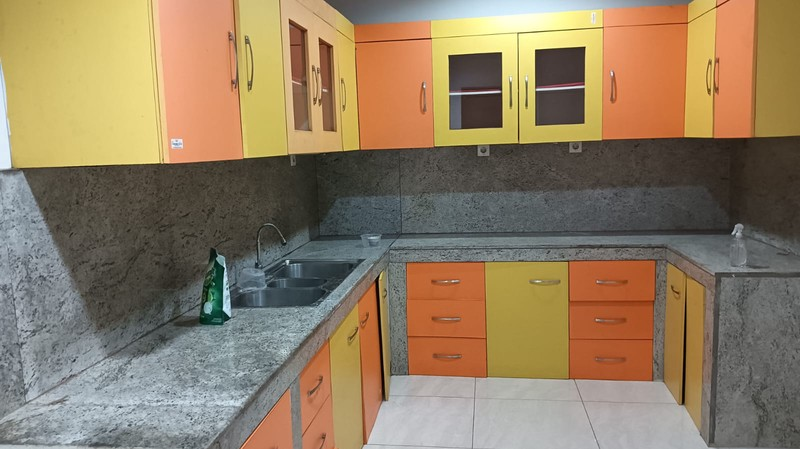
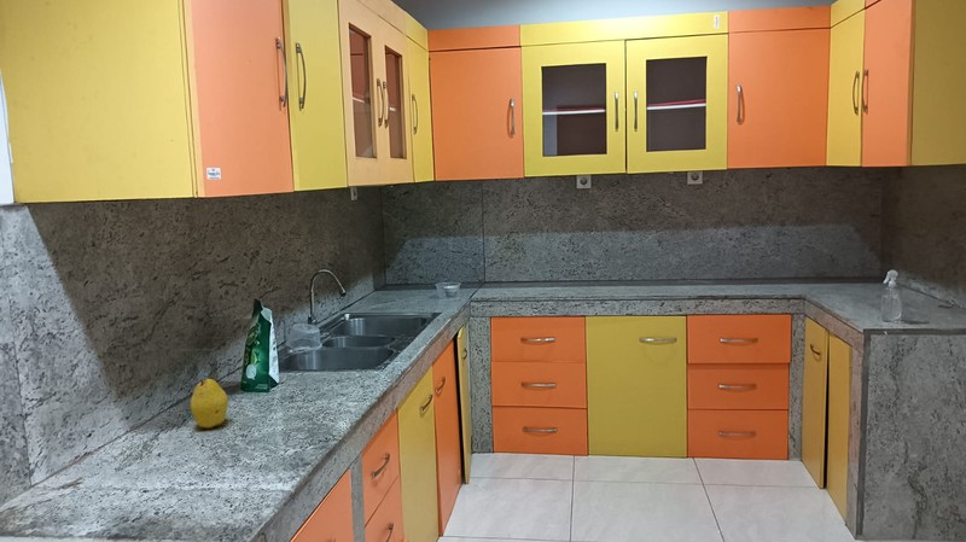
+ fruit [190,378,229,429]
